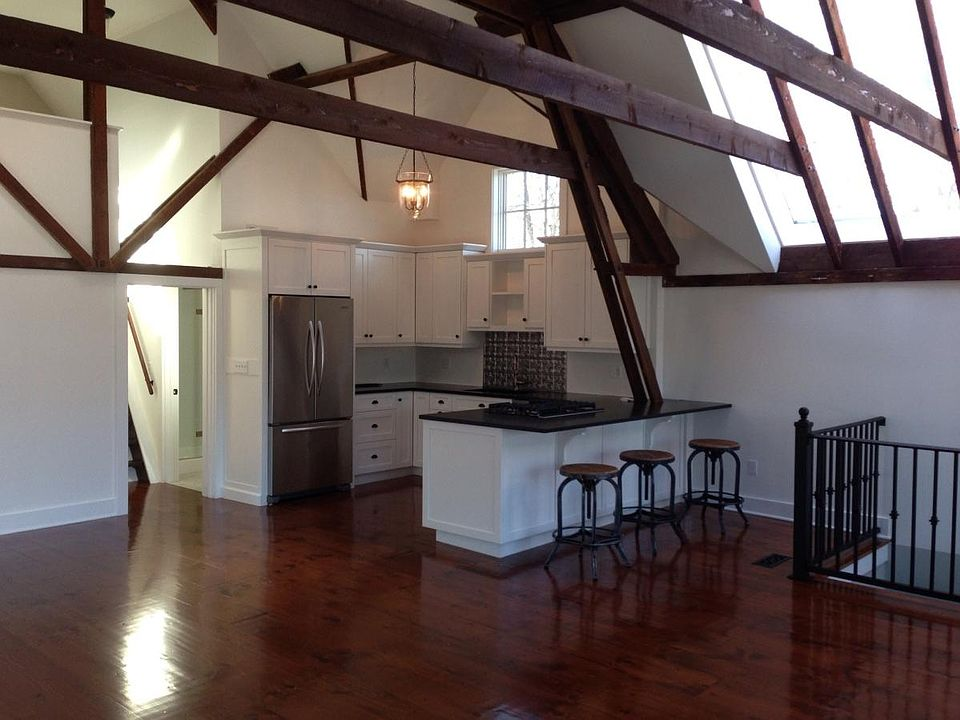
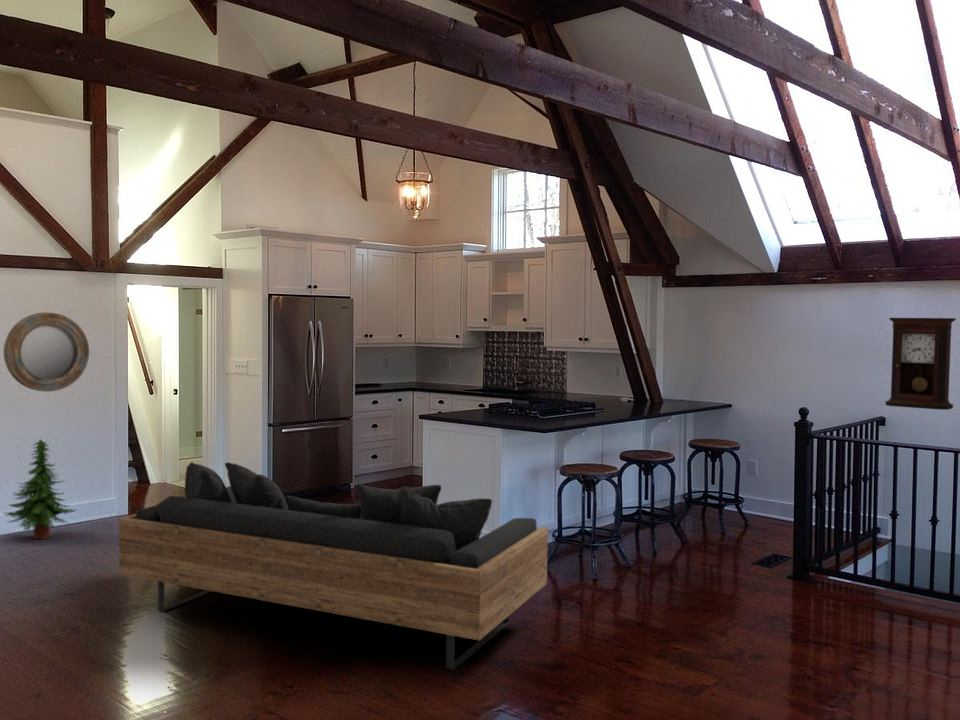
+ tree [3,439,78,540]
+ sofa [118,461,549,671]
+ home mirror [3,311,90,393]
+ pendulum clock [884,317,957,411]
